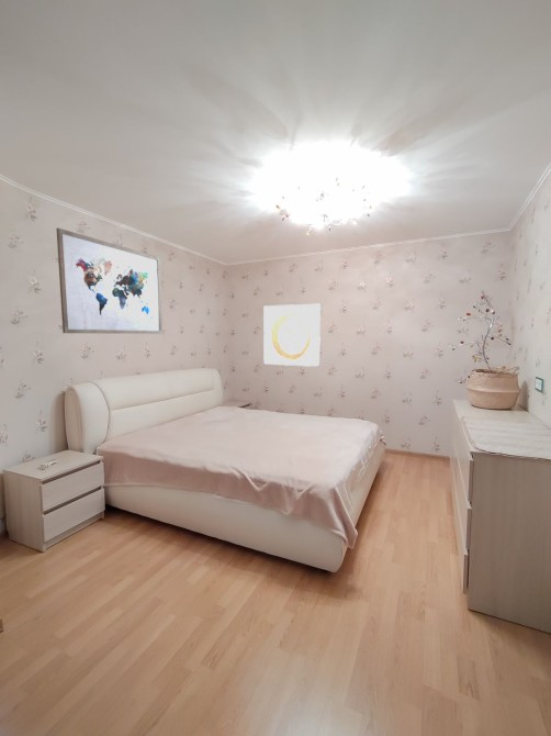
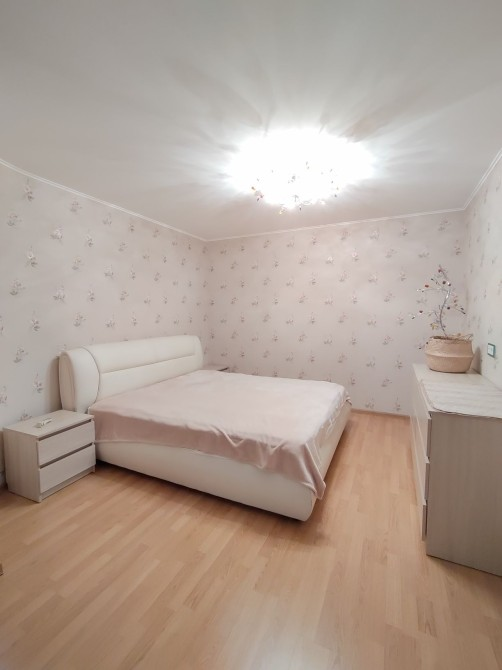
- wall art [55,227,164,335]
- wall art [262,303,322,368]
